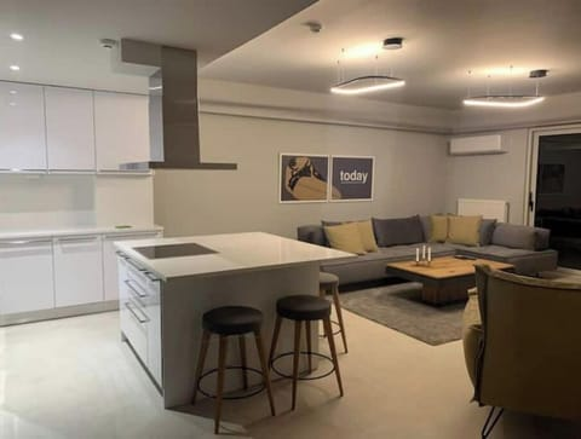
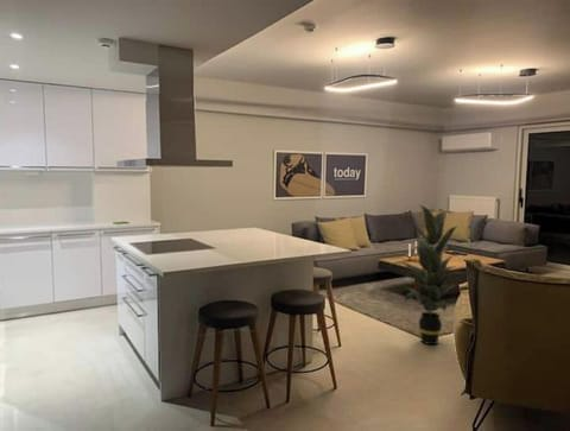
+ indoor plant [388,204,468,346]
